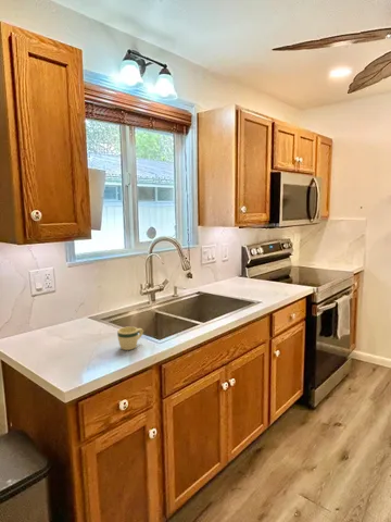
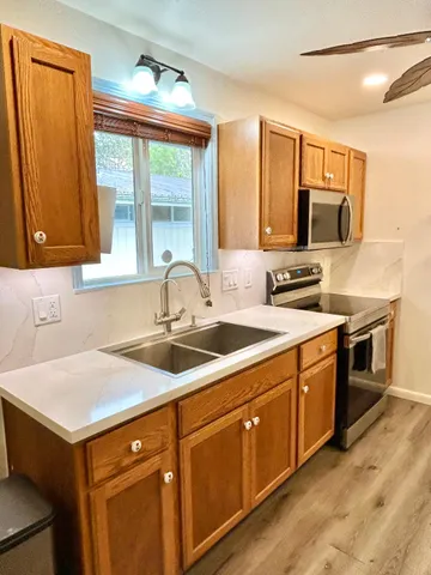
- mug [116,325,144,351]
